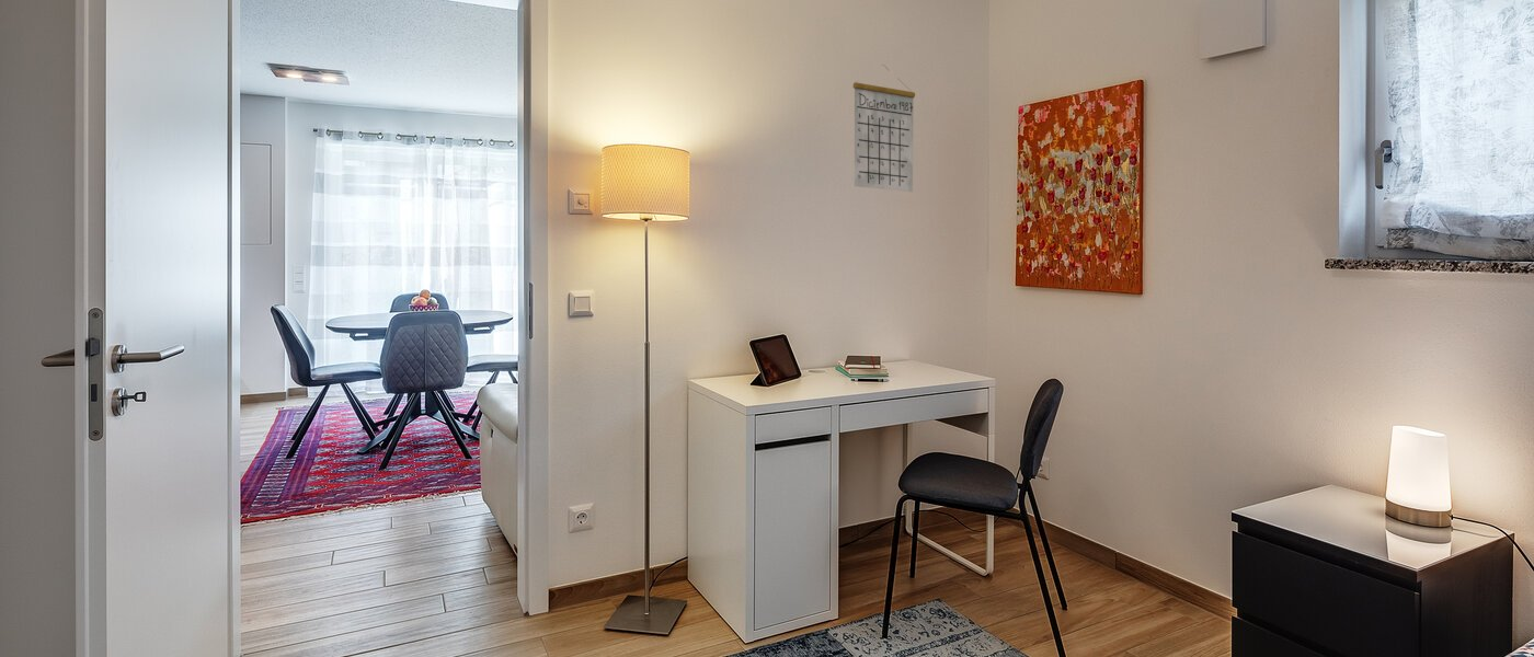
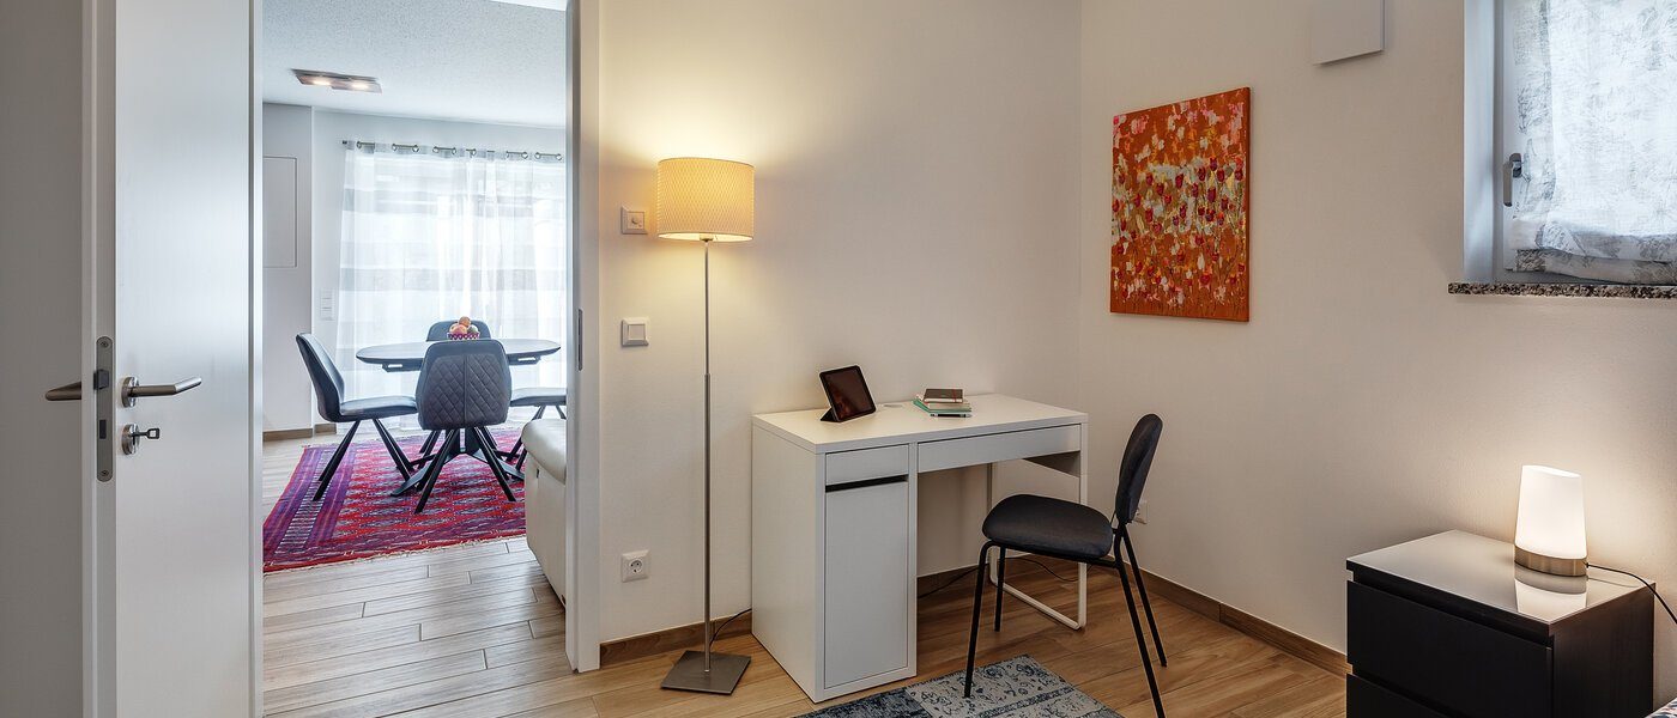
- calendar [852,64,916,193]
